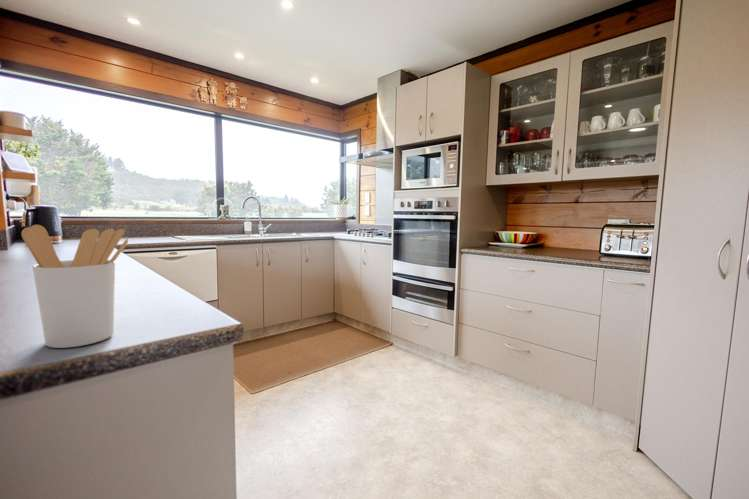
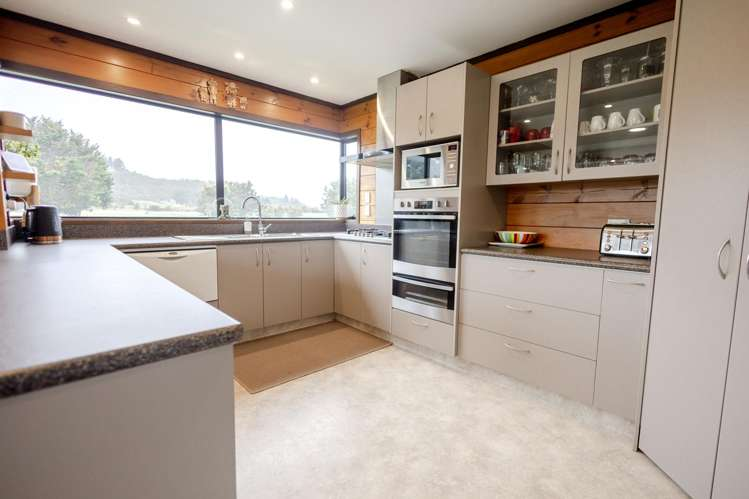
- utensil holder [21,224,129,349]
